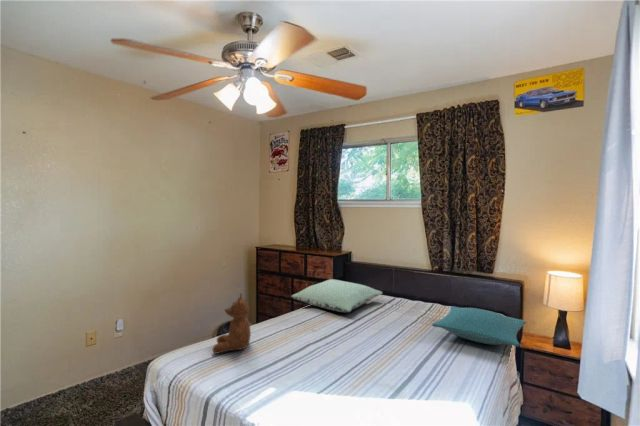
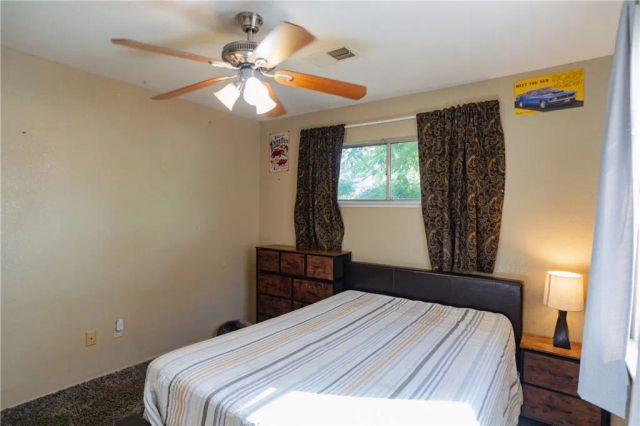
- pillow [290,278,383,313]
- pillow [431,305,527,348]
- teddy bear [211,292,252,355]
